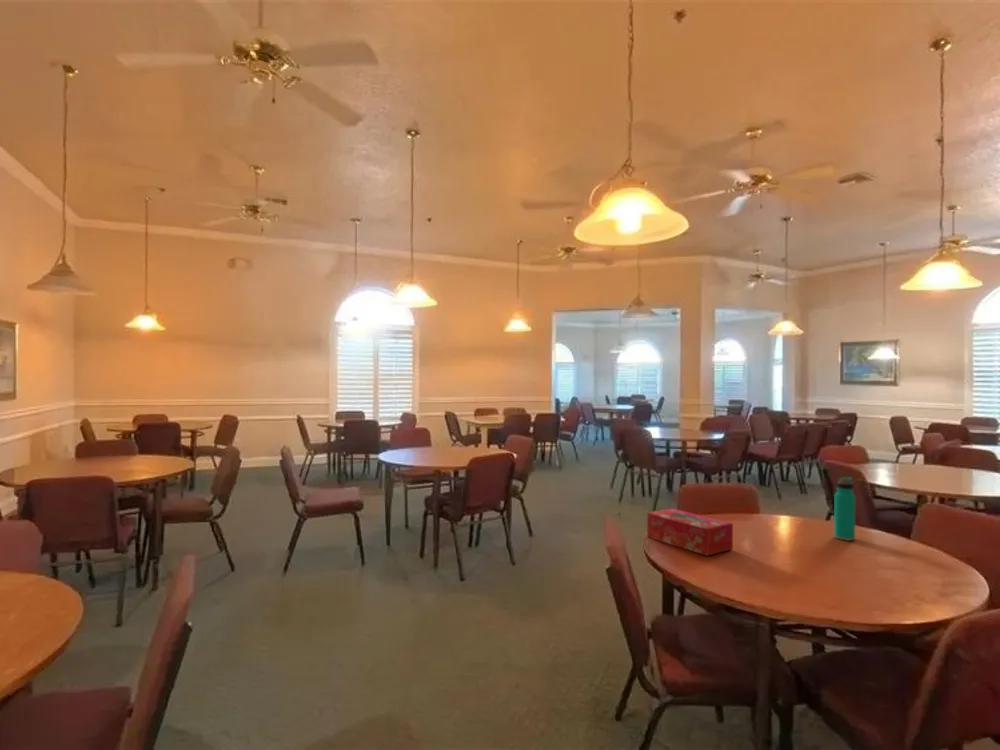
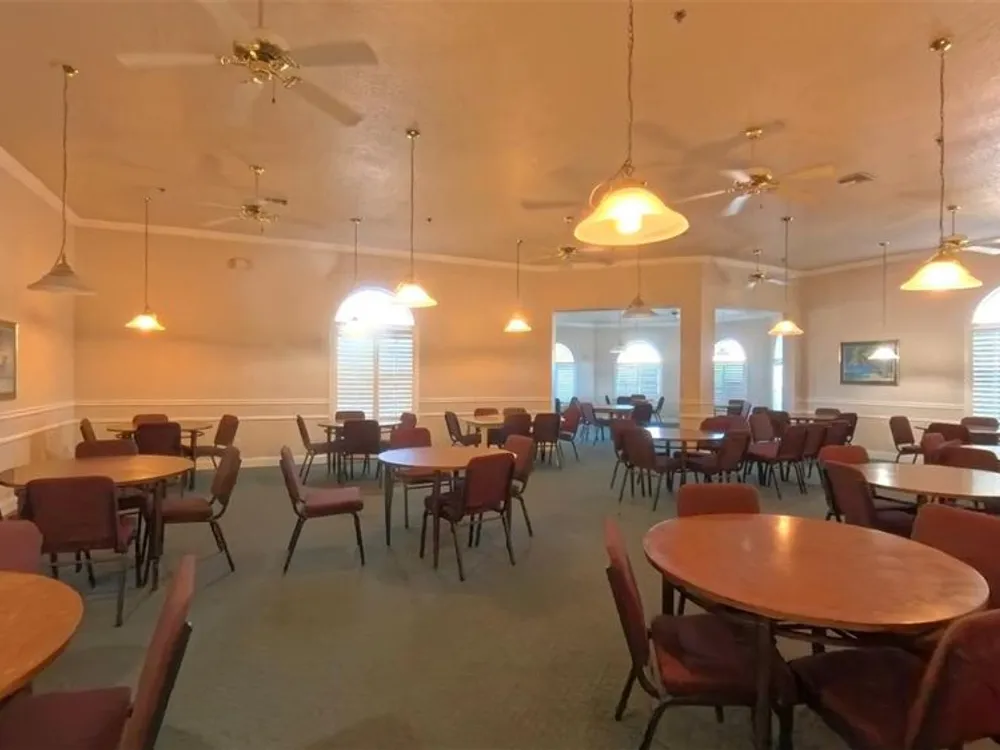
- water bottle [833,476,856,542]
- tissue box [646,507,734,557]
